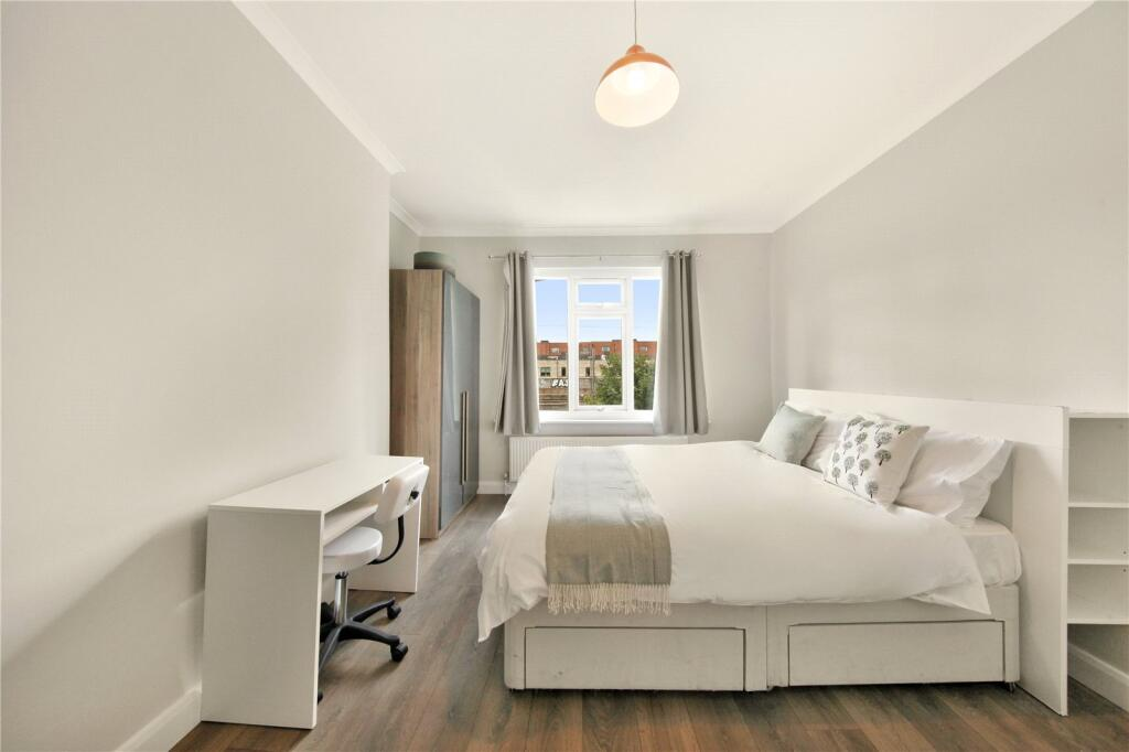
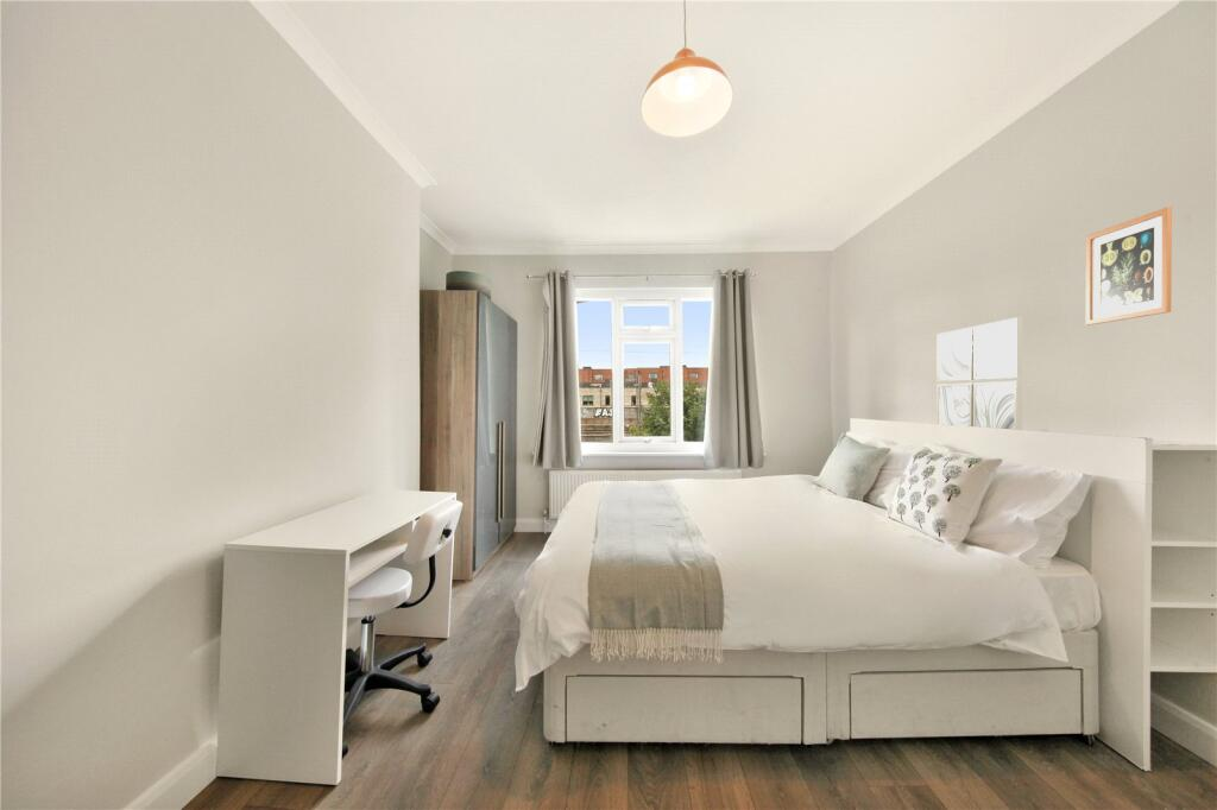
+ wall art [937,316,1023,431]
+ wall art [1085,205,1173,327]
